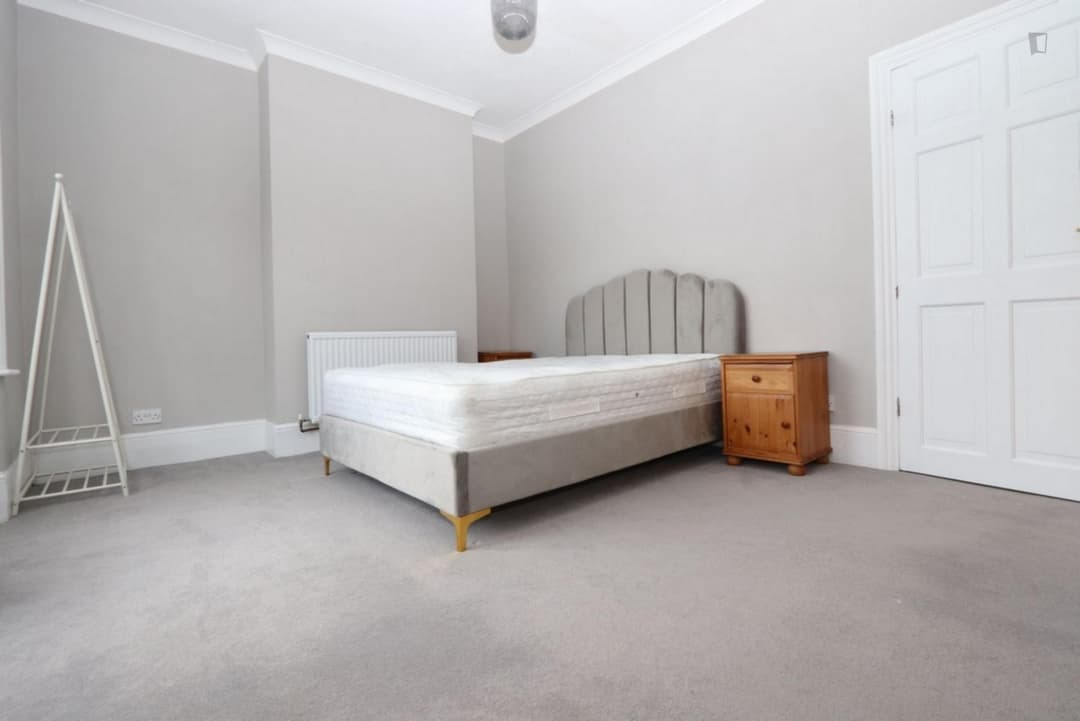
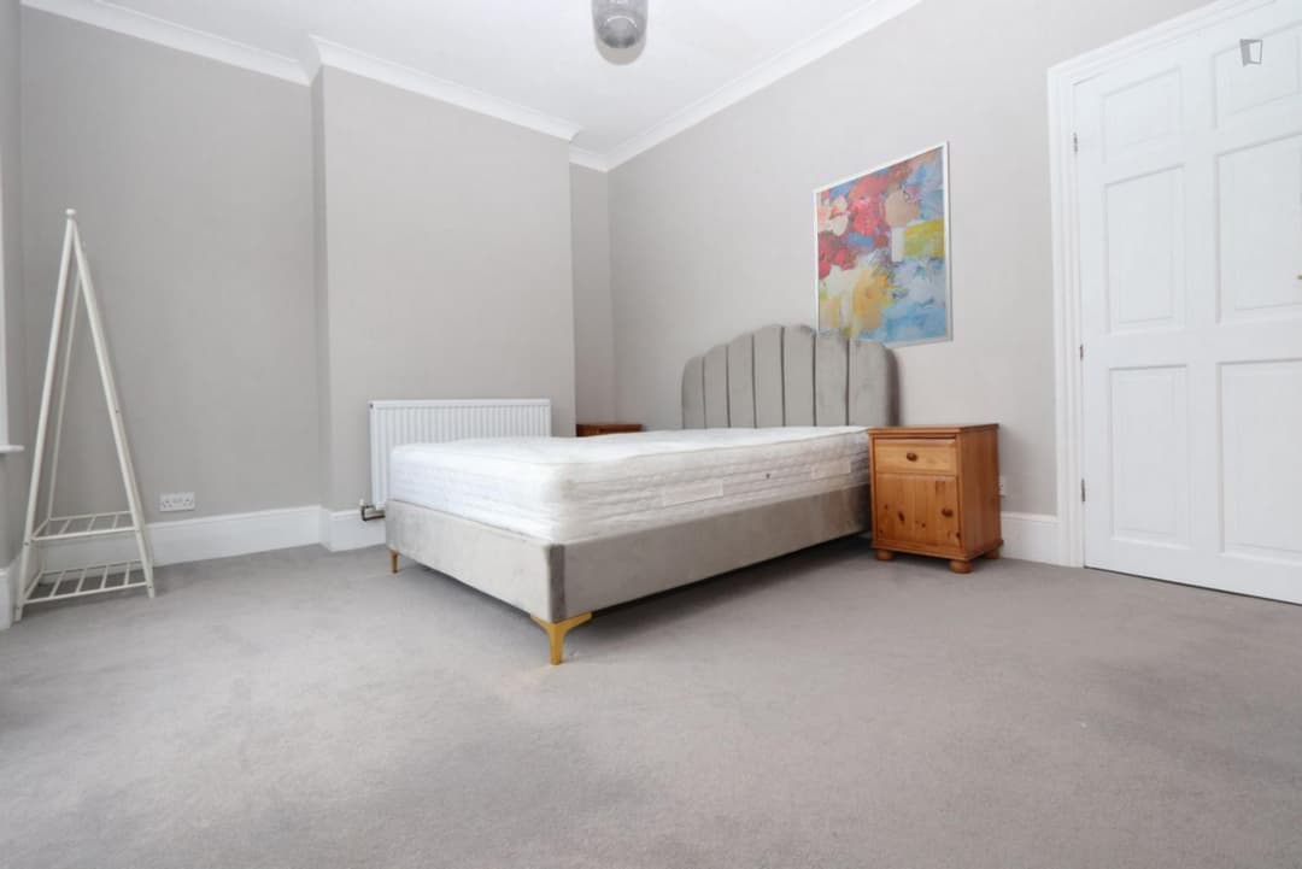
+ wall art [813,140,955,351]
